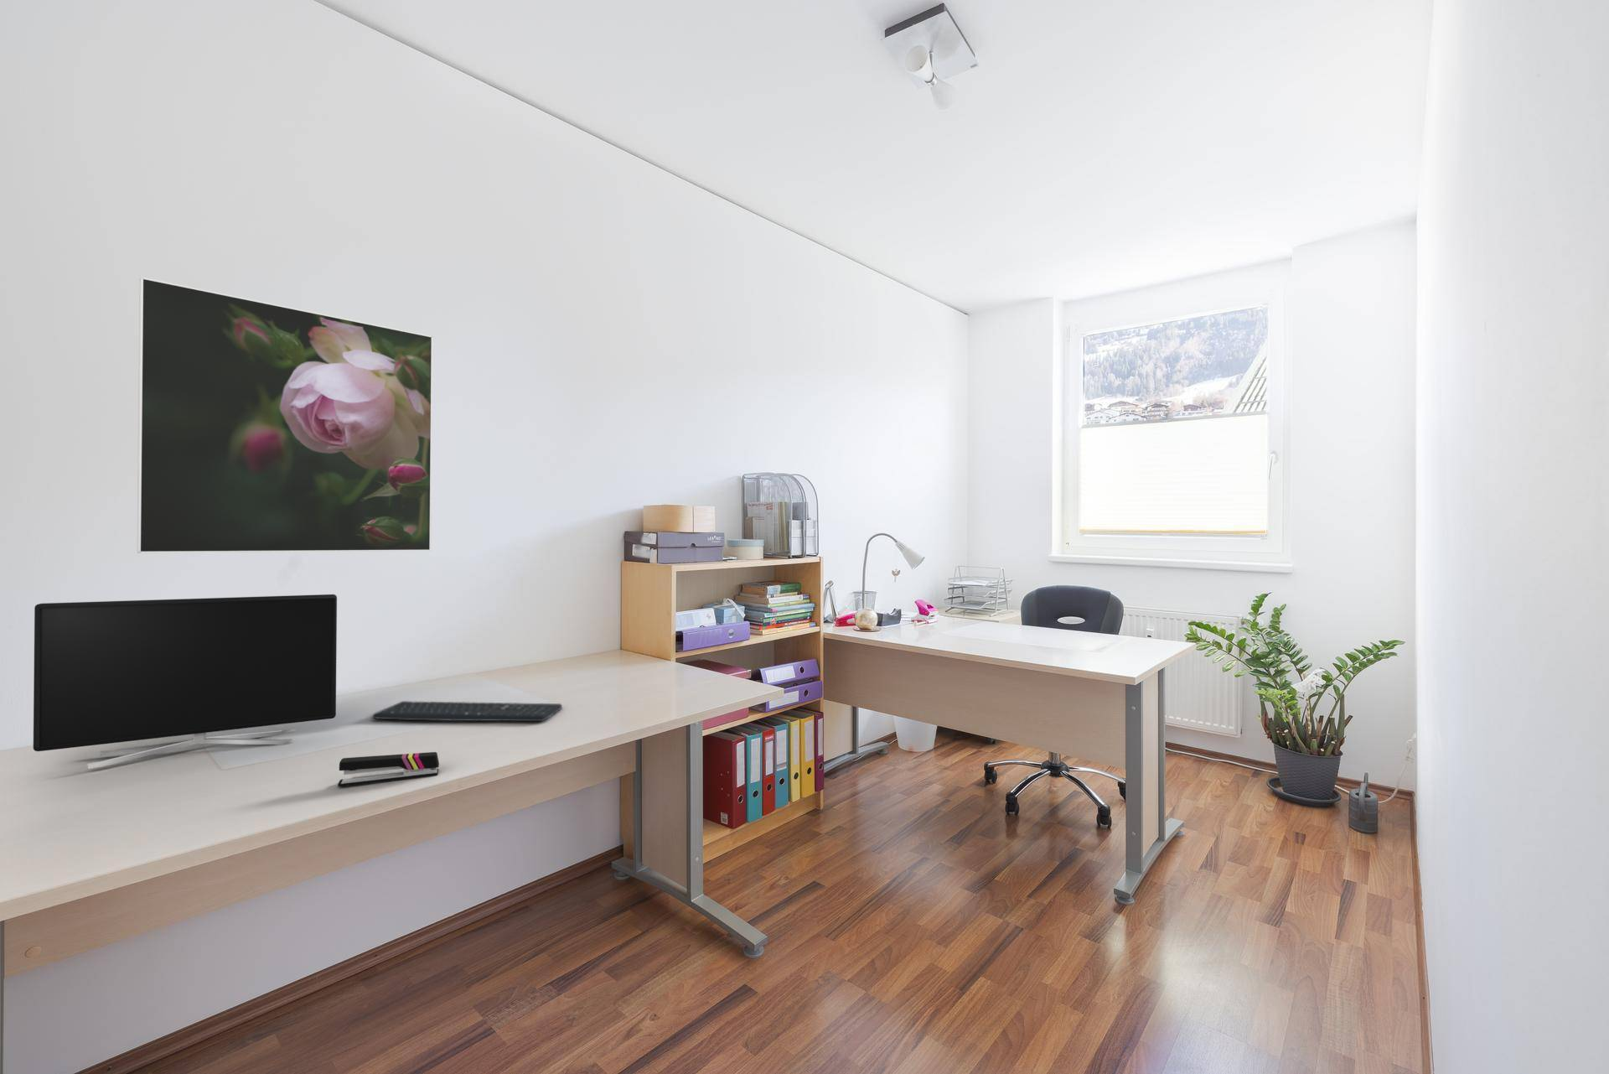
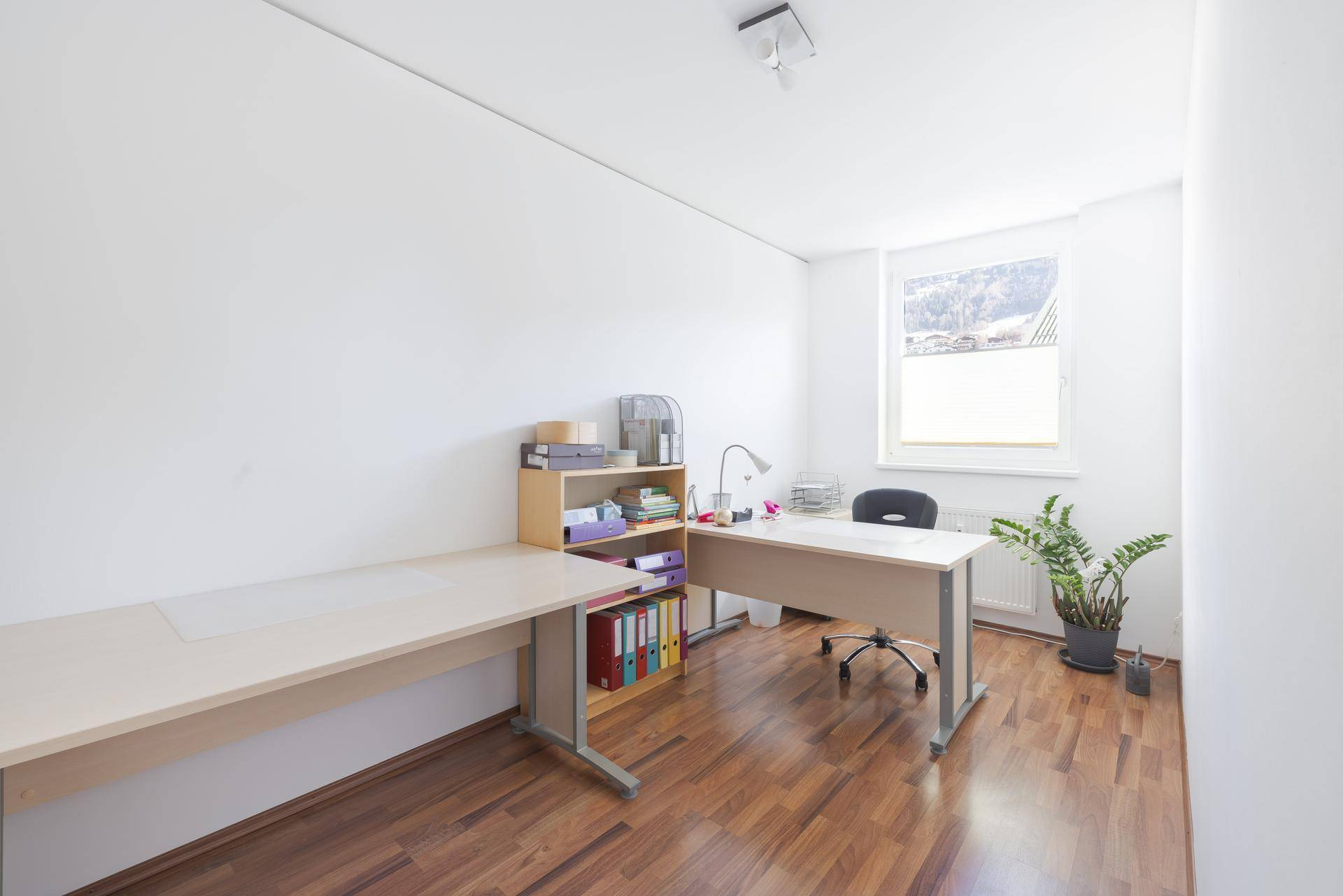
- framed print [137,277,434,554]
- monitor [32,593,338,770]
- stapler [337,752,440,788]
- keyboard [370,700,563,722]
